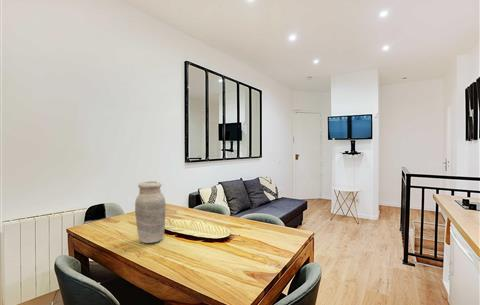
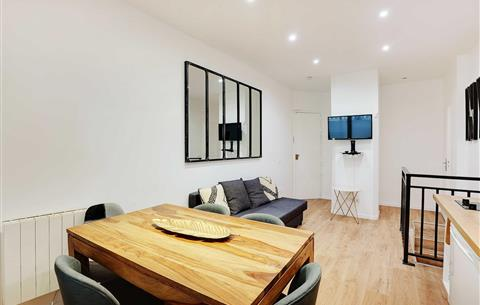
- vase [134,180,166,244]
